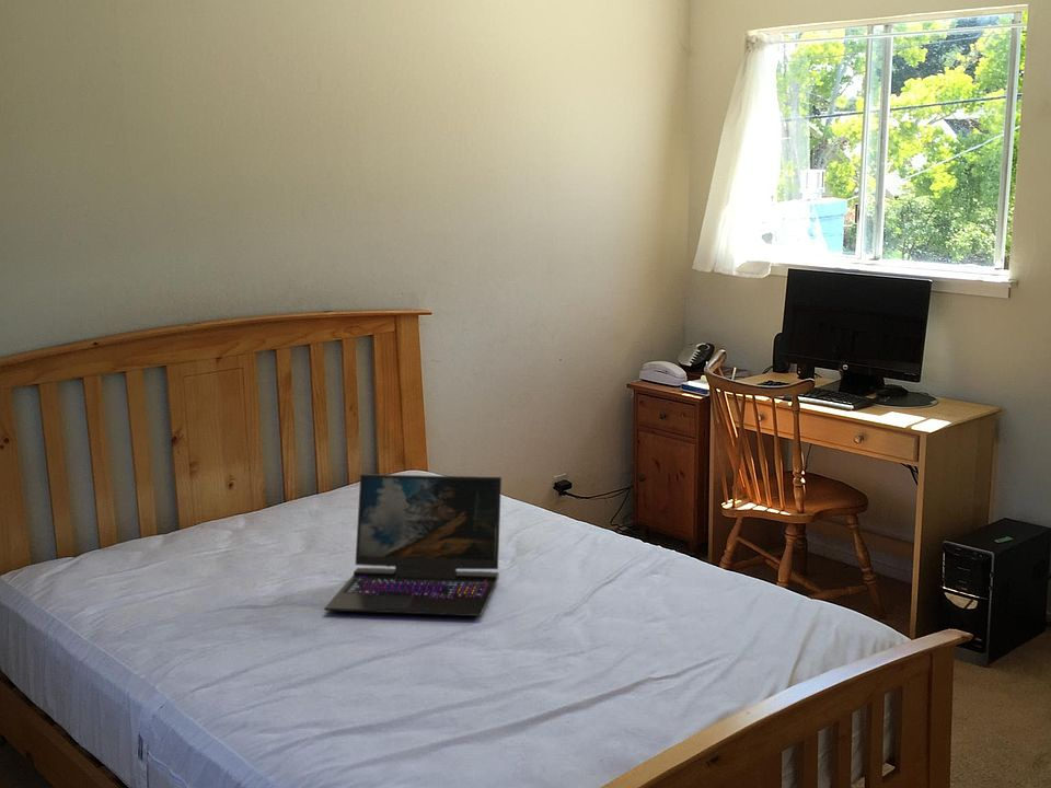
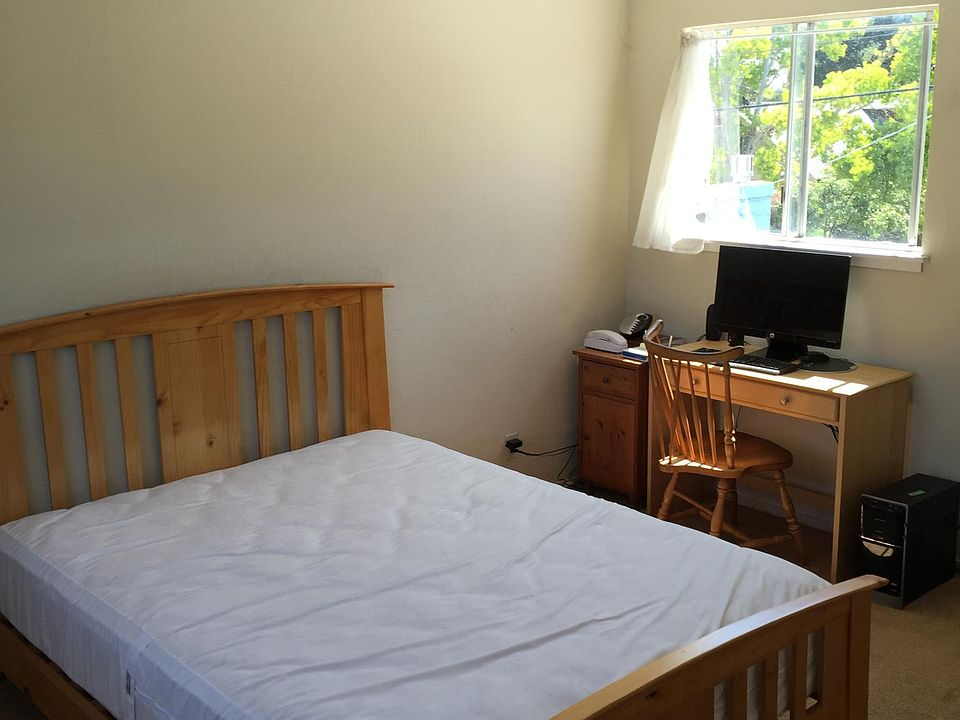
- laptop [324,473,503,617]
